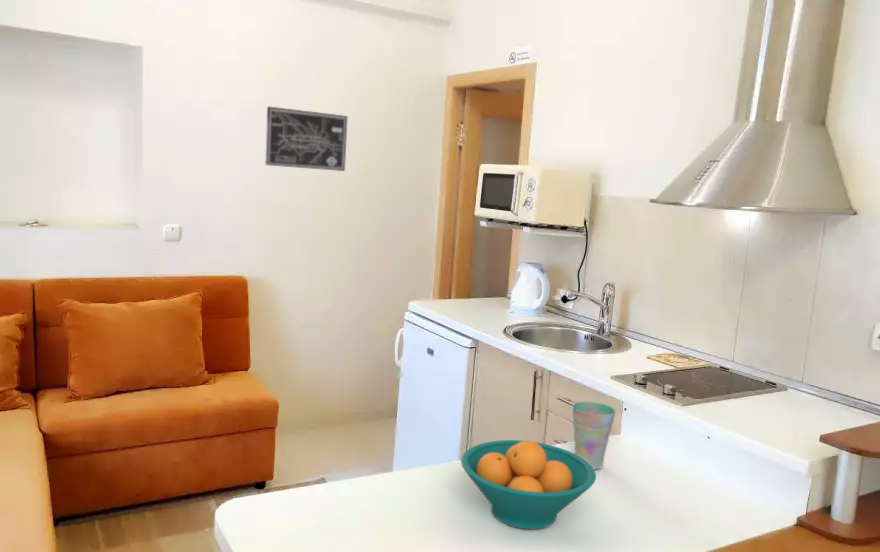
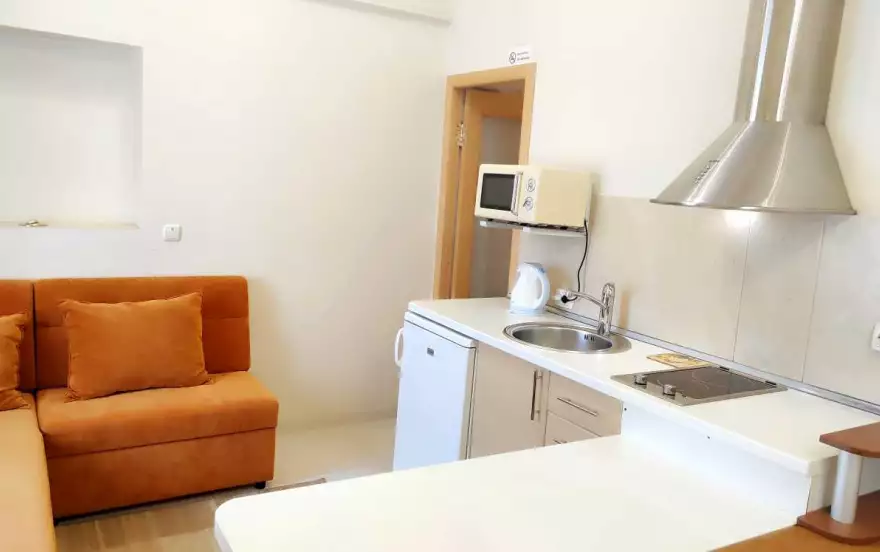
- cup [572,401,616,470]
- fruit bowl [460,439,597,530]
- wall art [264,106,348,172]
